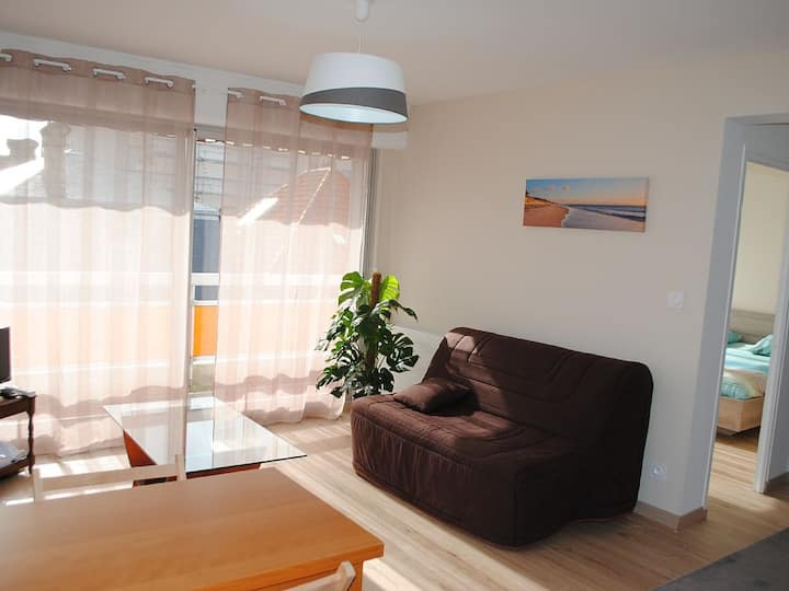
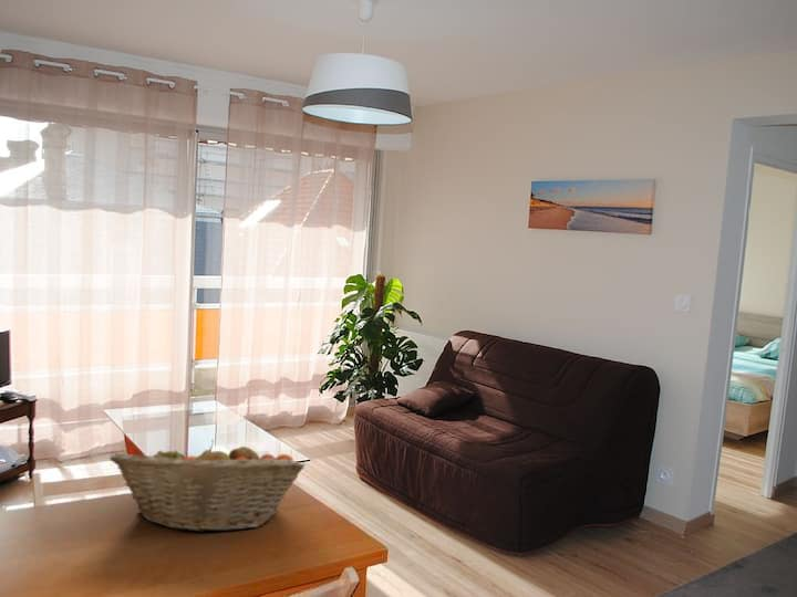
+ fruit basket [108,439,306,533]
